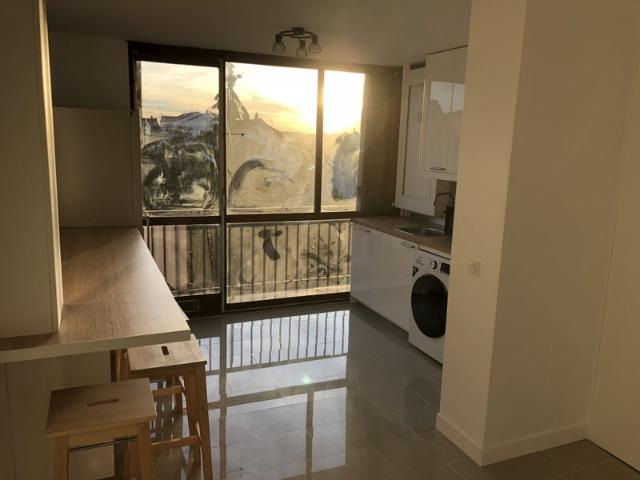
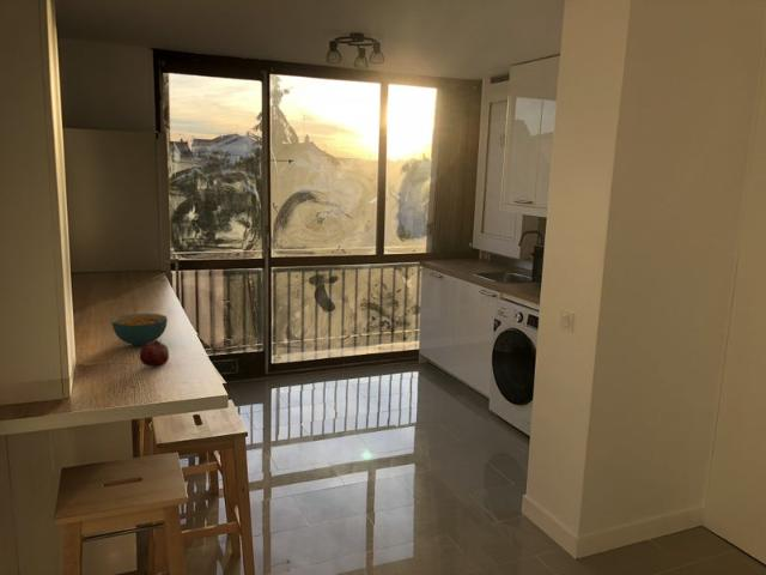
+ fruit [139,338,170,369]
+ cereal bowl [110,313,169,347]
